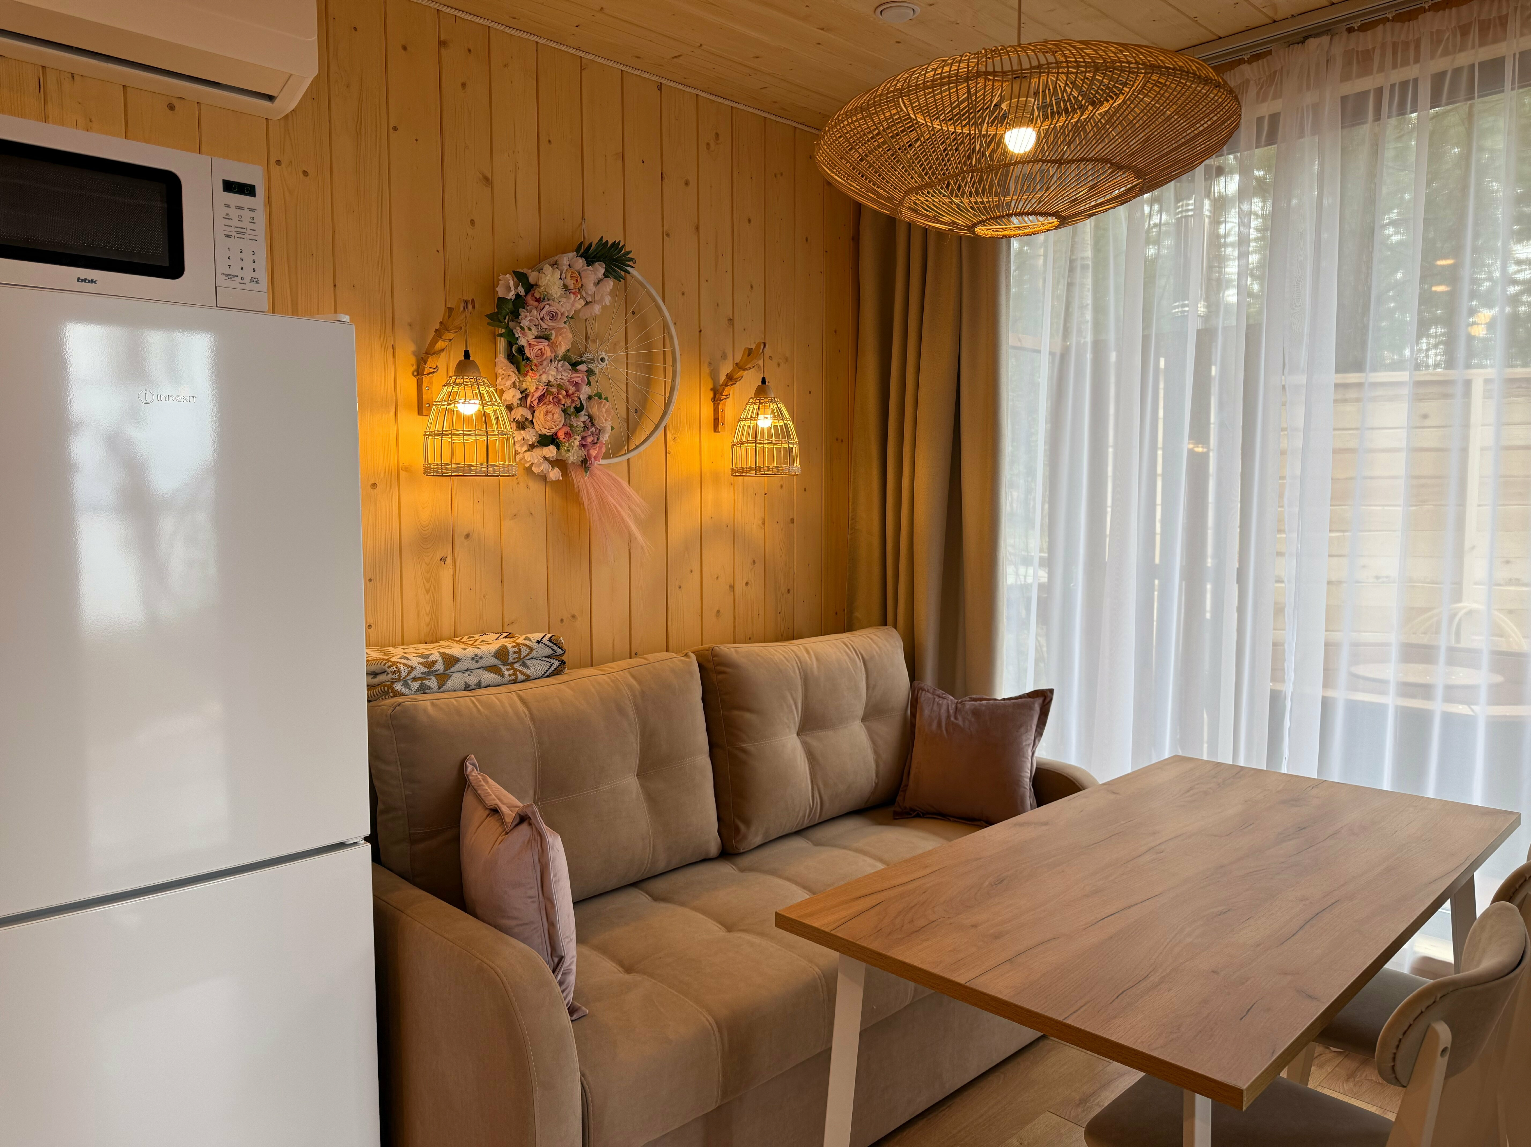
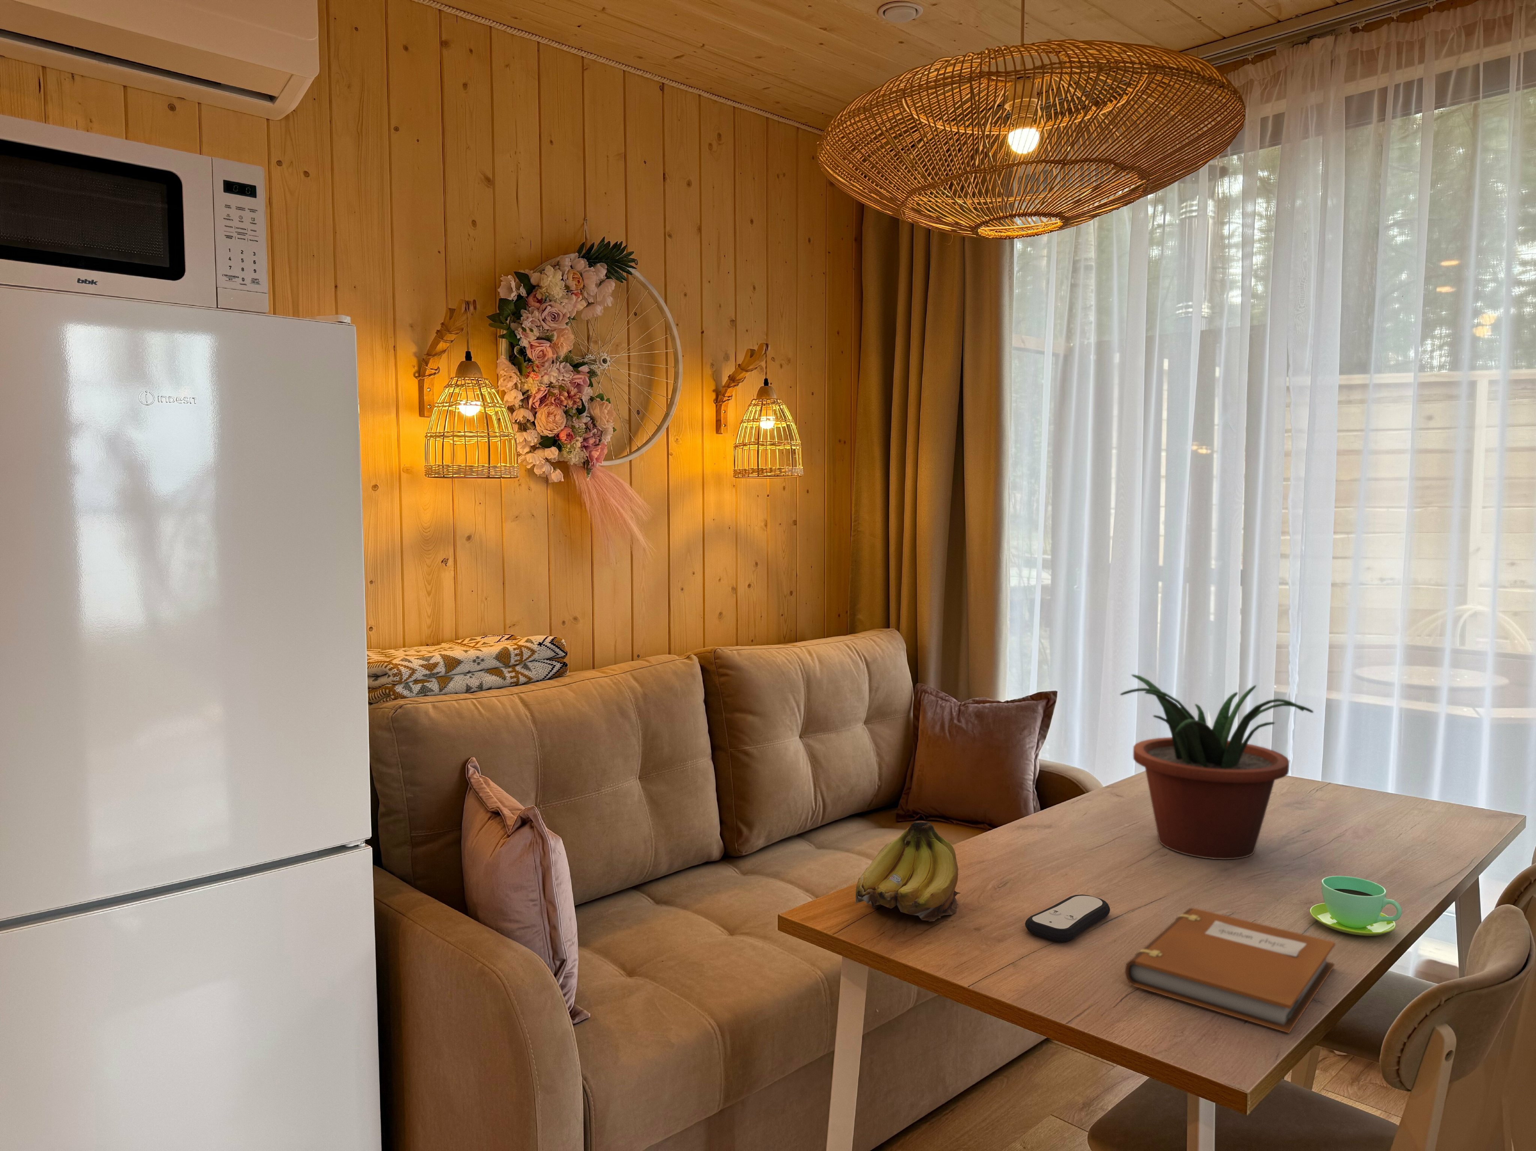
+ fruit [855,821,962,921]
+ notebook [1125,908,1335,1034]
+ potted plant [1120,673,1313,860]
+ remote control [1024,895,1110,942]
+ cup [1309,875,1403,936]
